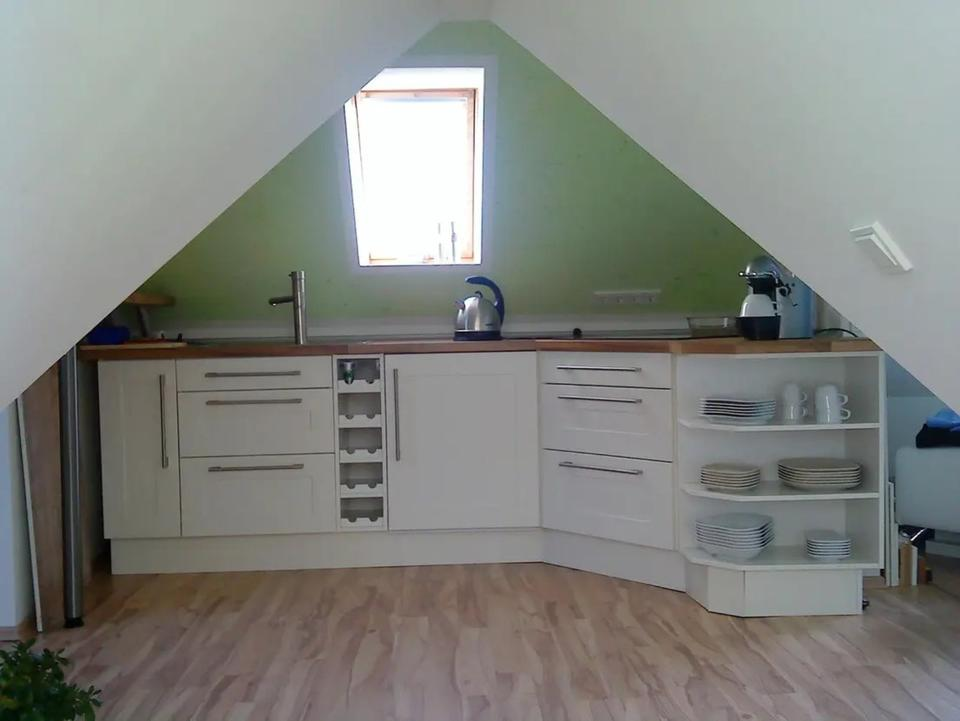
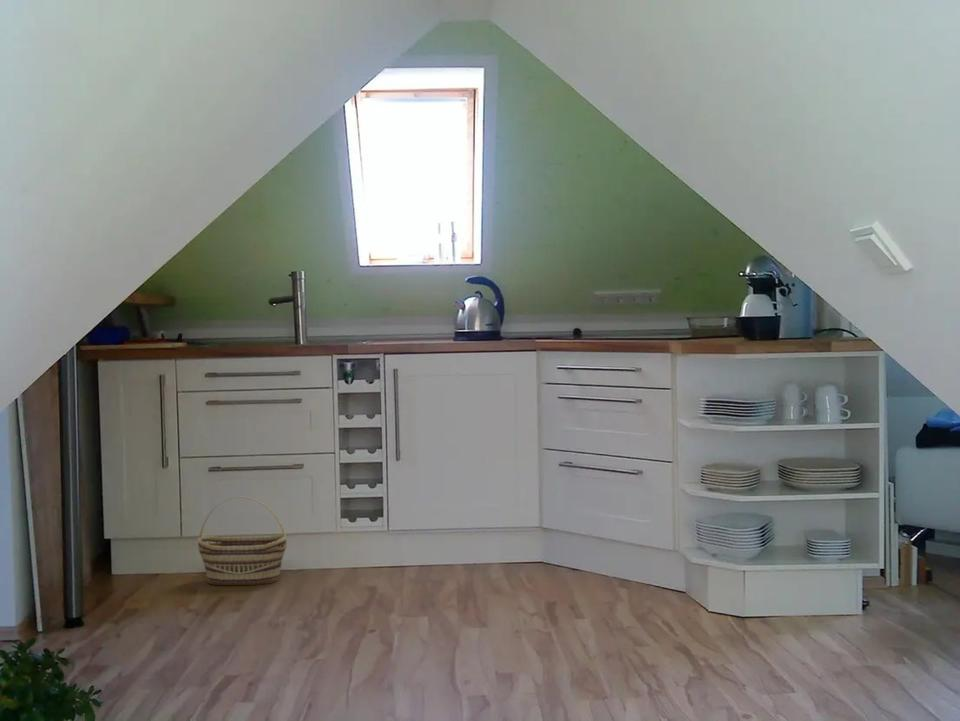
+ basket [197,496,287,586]
